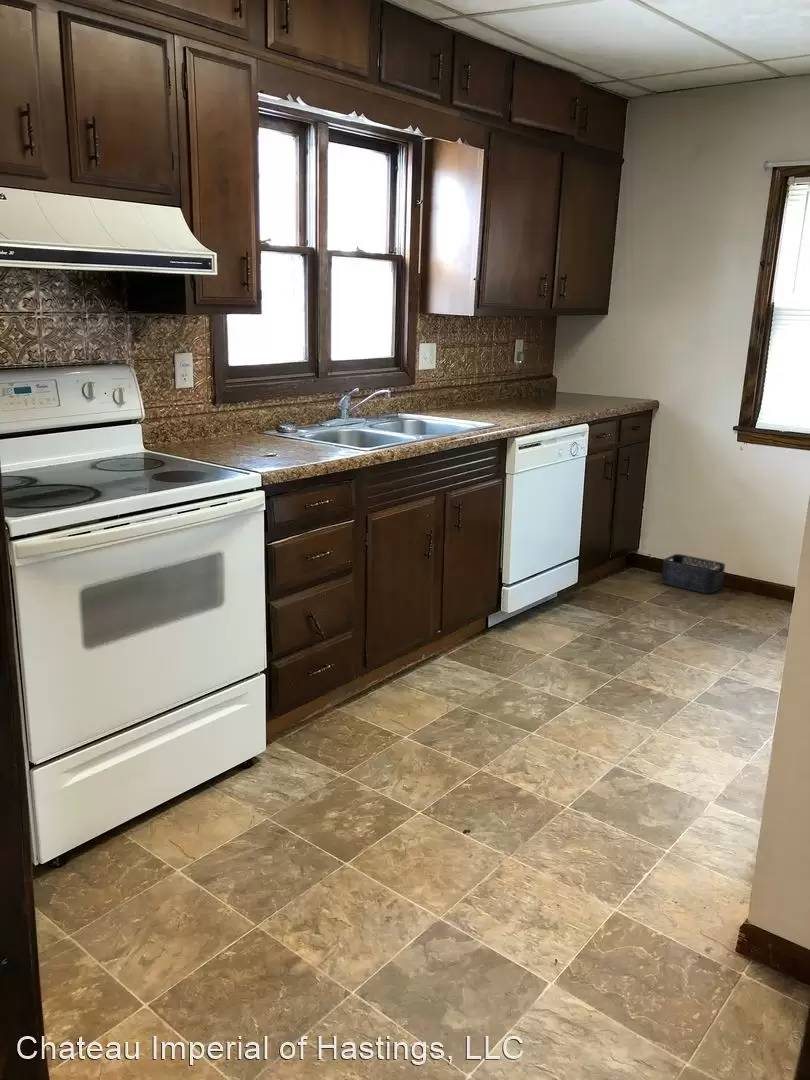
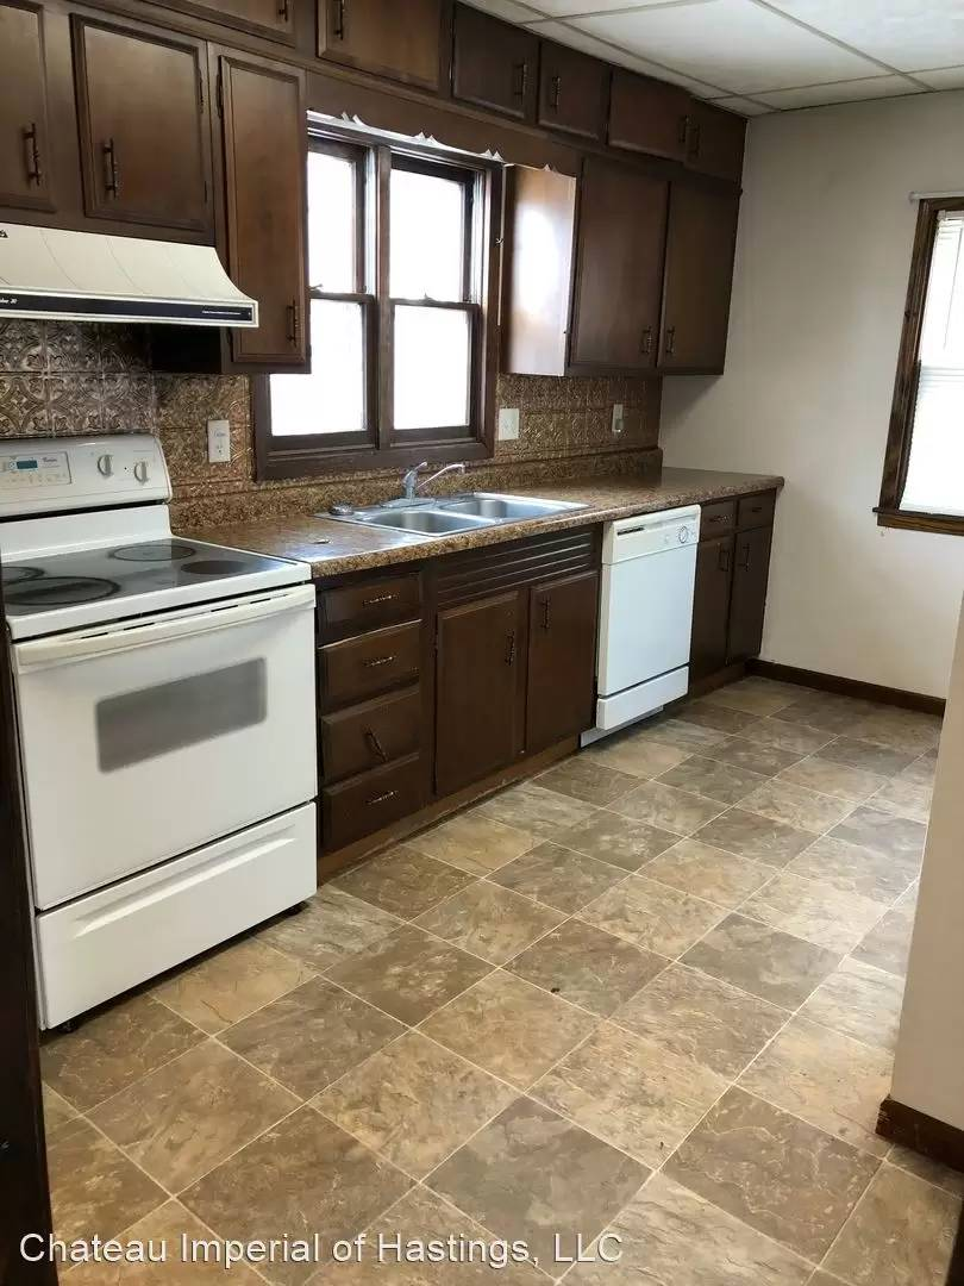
- storage bin [660,553,726,594]
